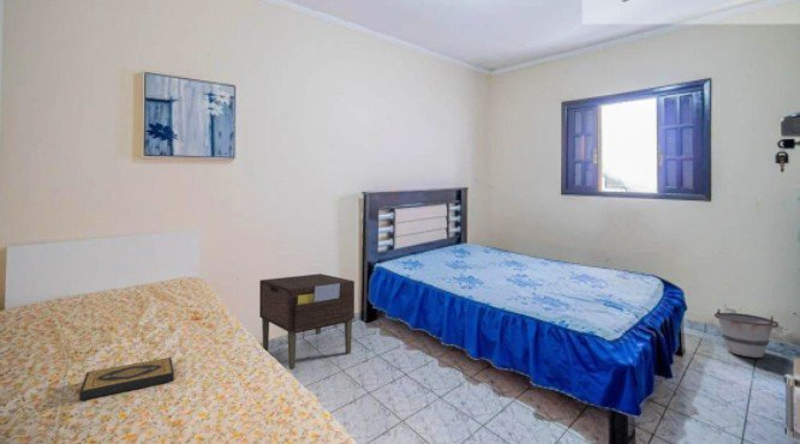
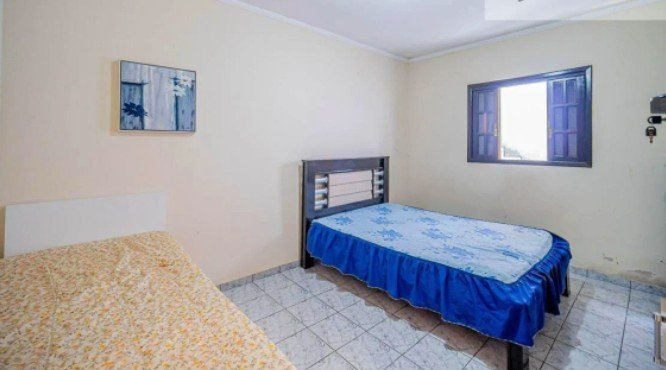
- bucket [714,308,780,359]
- hardback book [78,356,175,401]
- nightstand [258,272,356,371]
